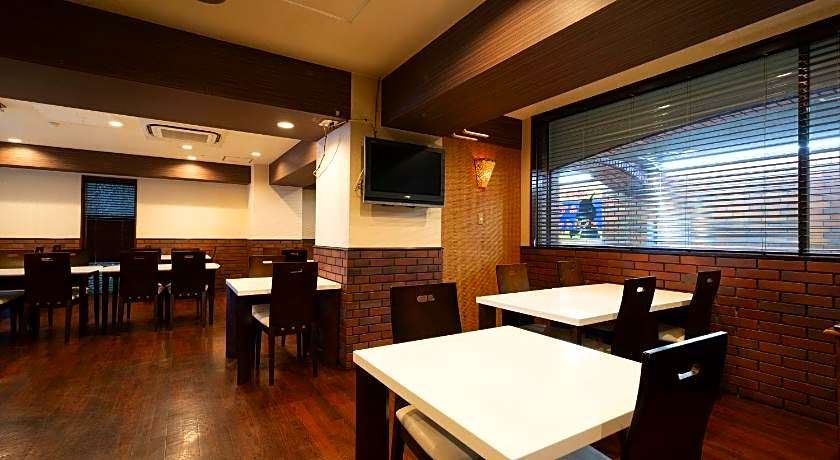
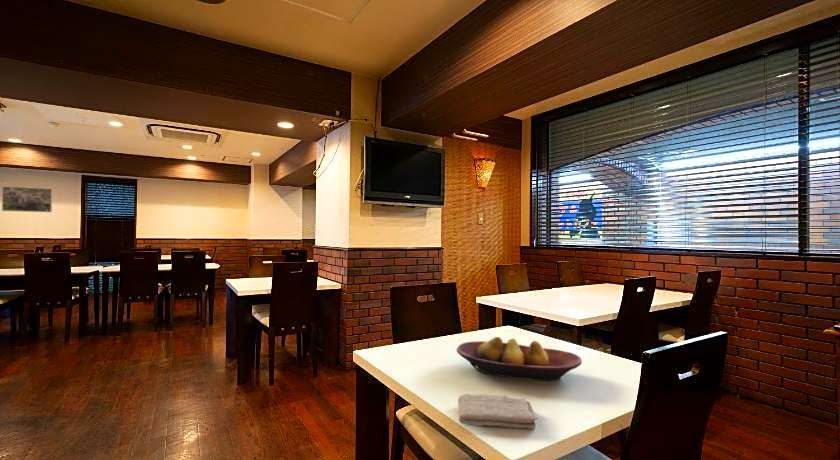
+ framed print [1,185,53,213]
+ fruit bowl [455,336,583,382]
+ washcloth [457,393,538,430]
